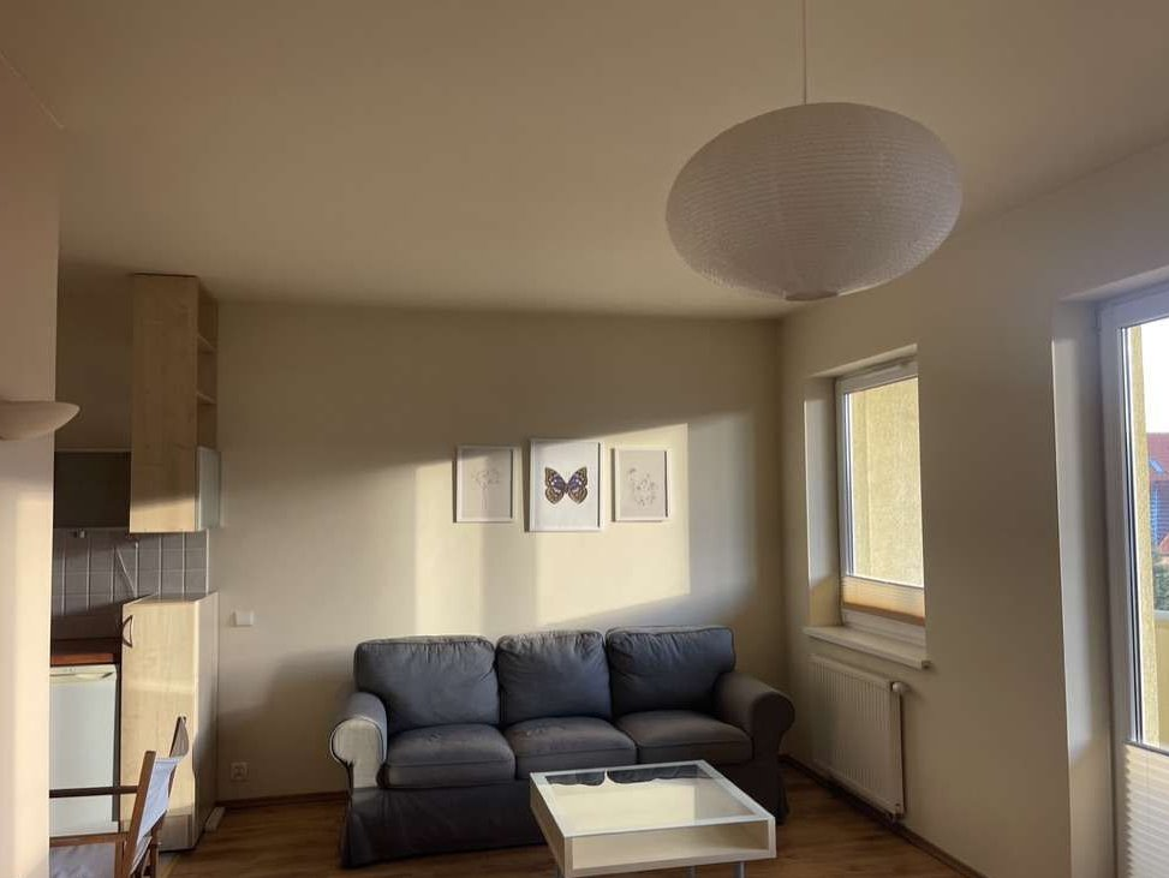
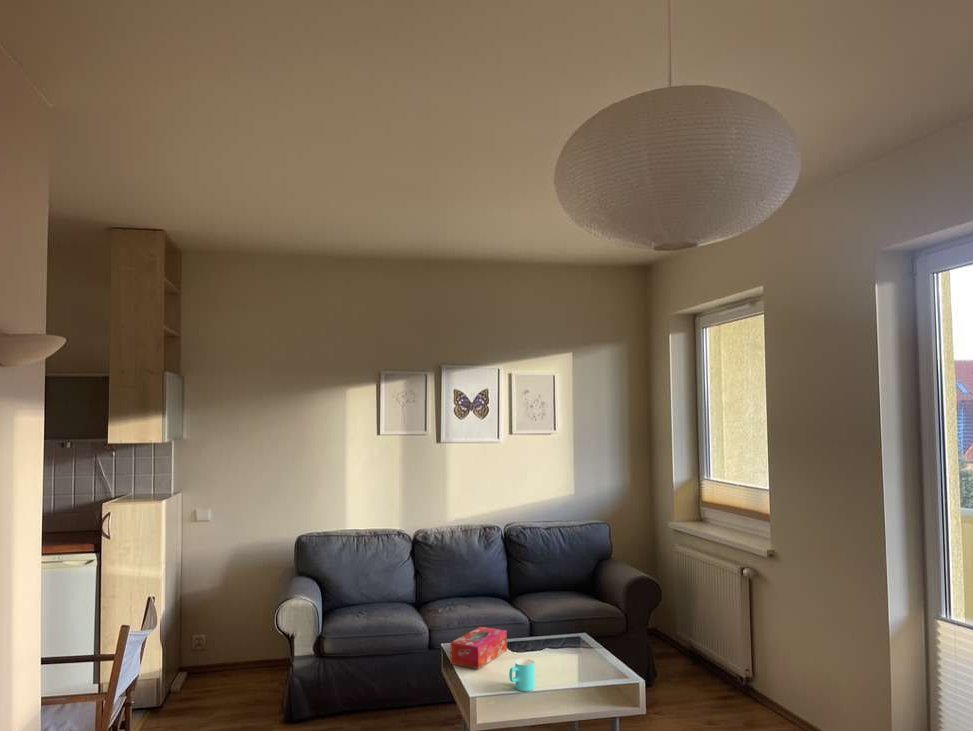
+ tissue box [449,626,508,670]
+ cup [508,658,536,692]
